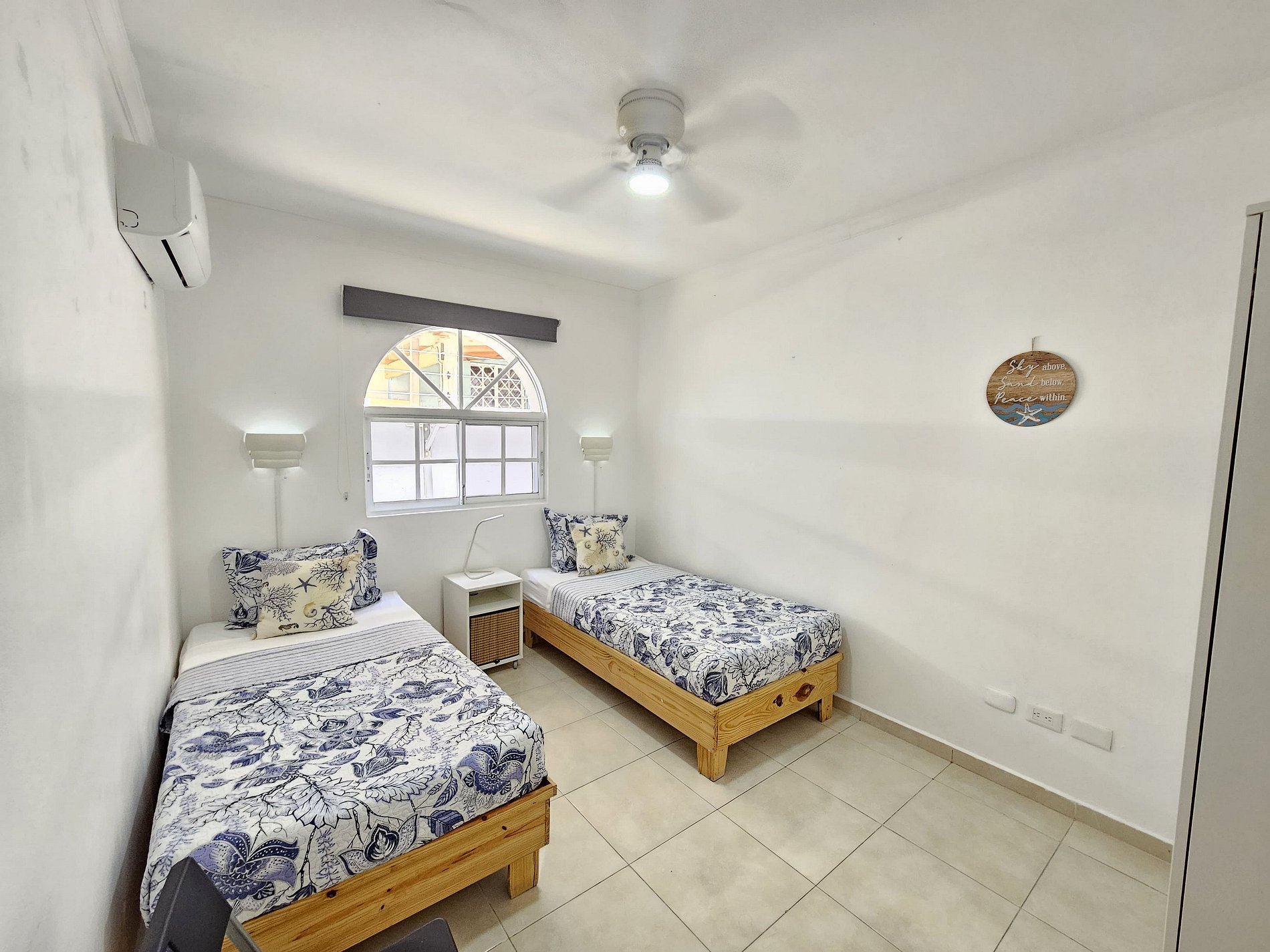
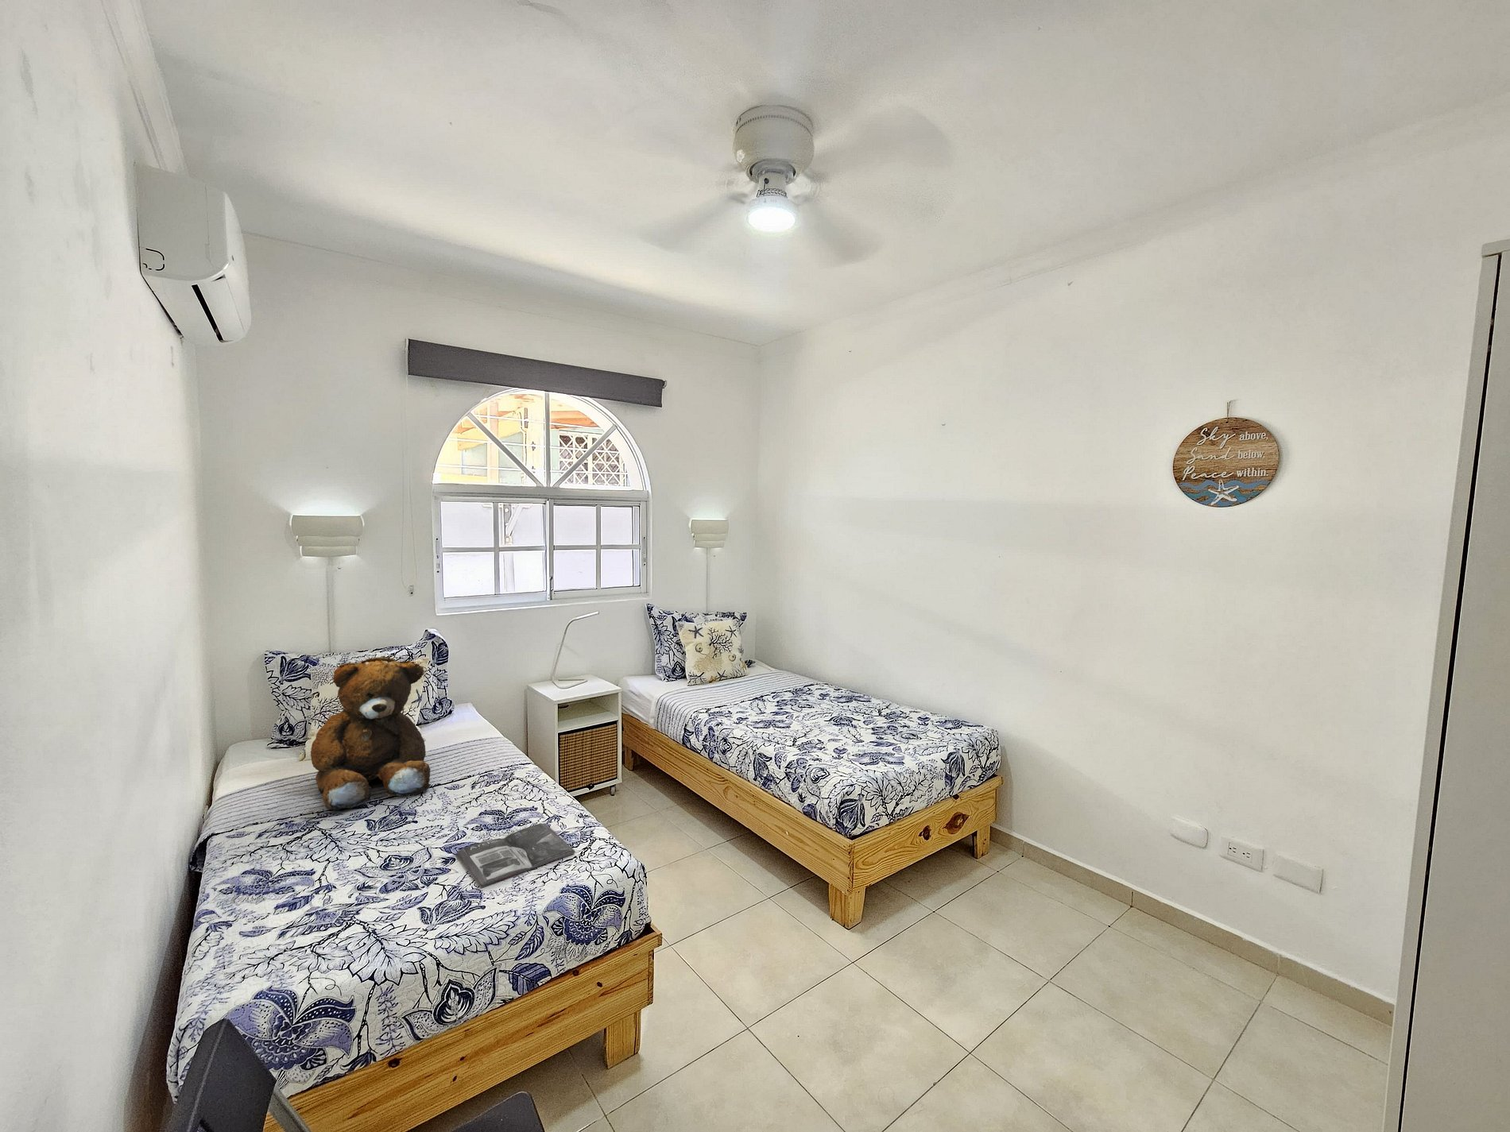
+ teddy bear [310,655,432,811]
+ magazine [457,822,577,888]
